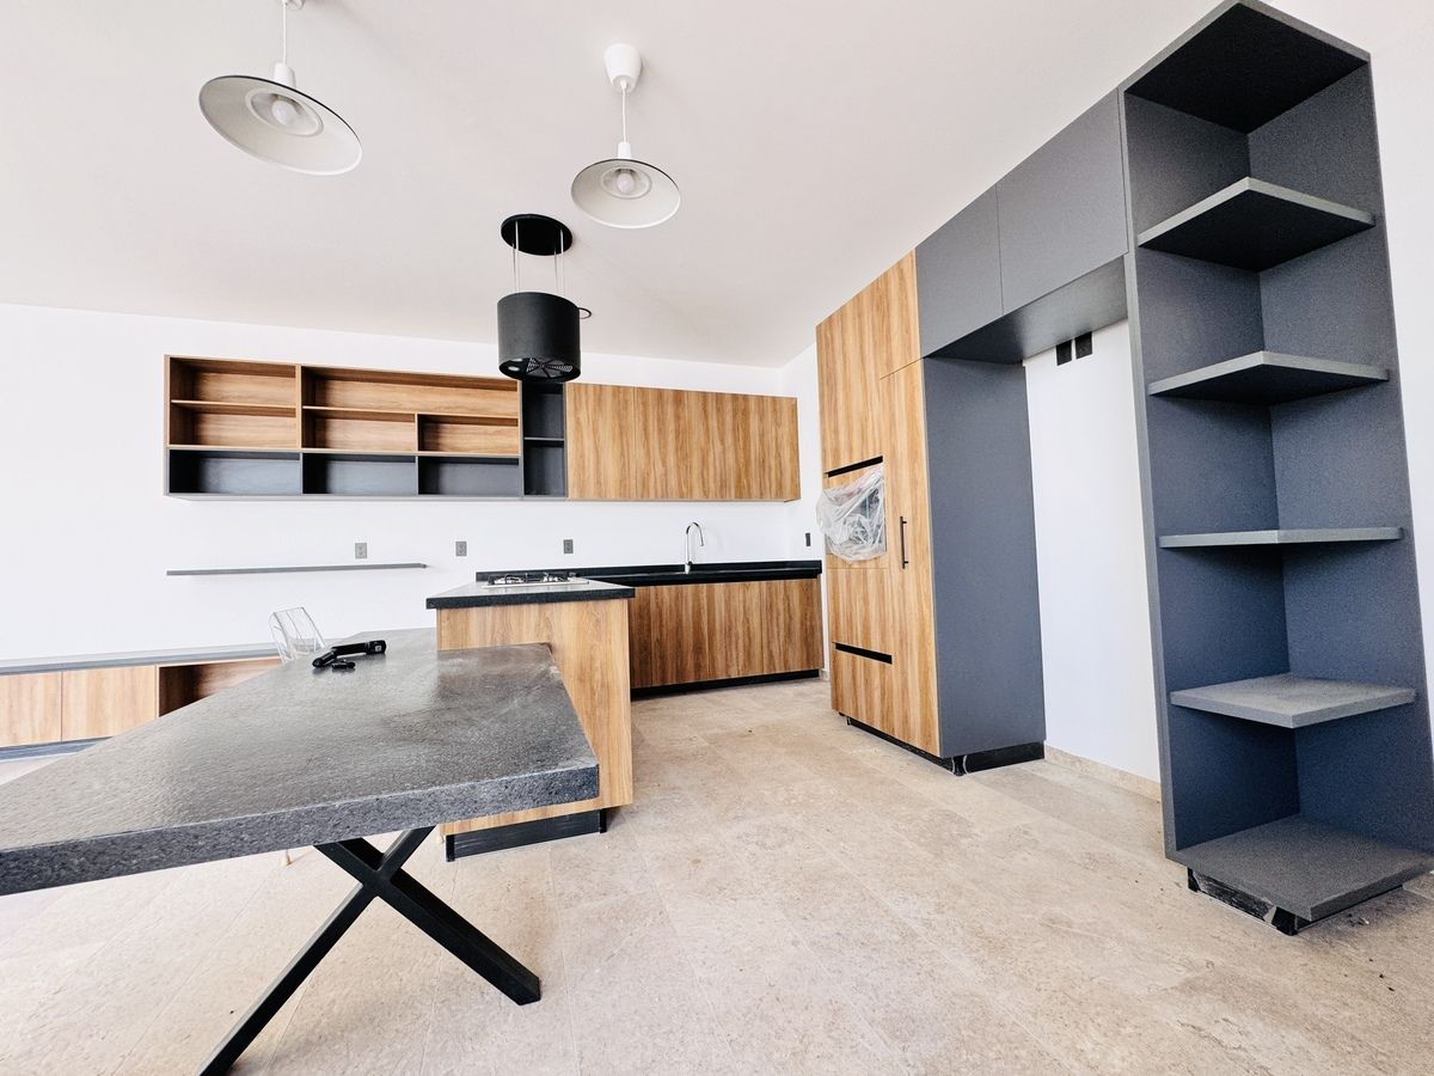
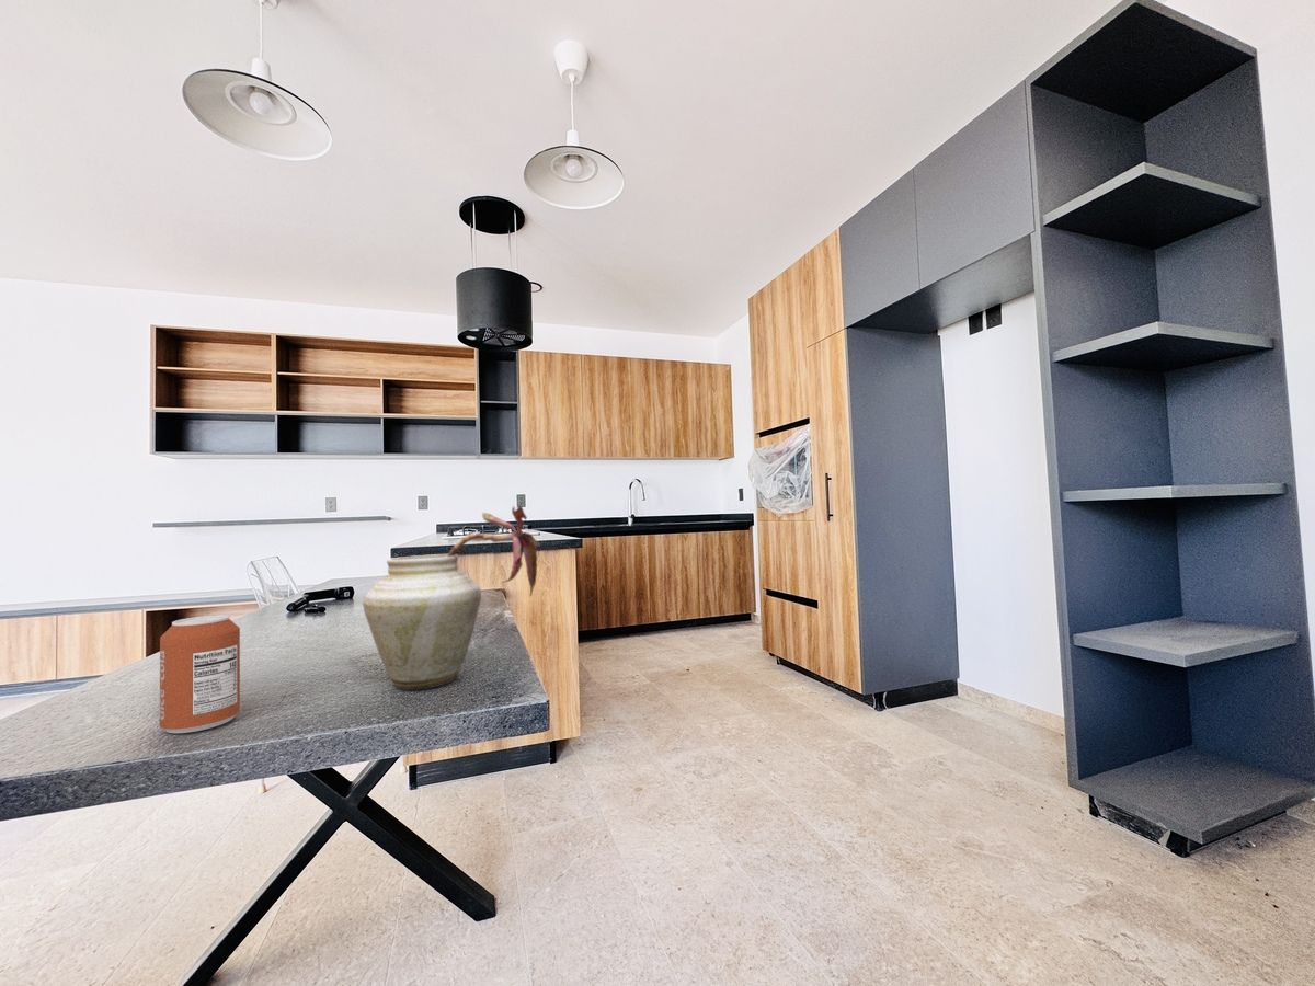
+ can [159,615,241,734]
+ vase [362,503,541,691]
